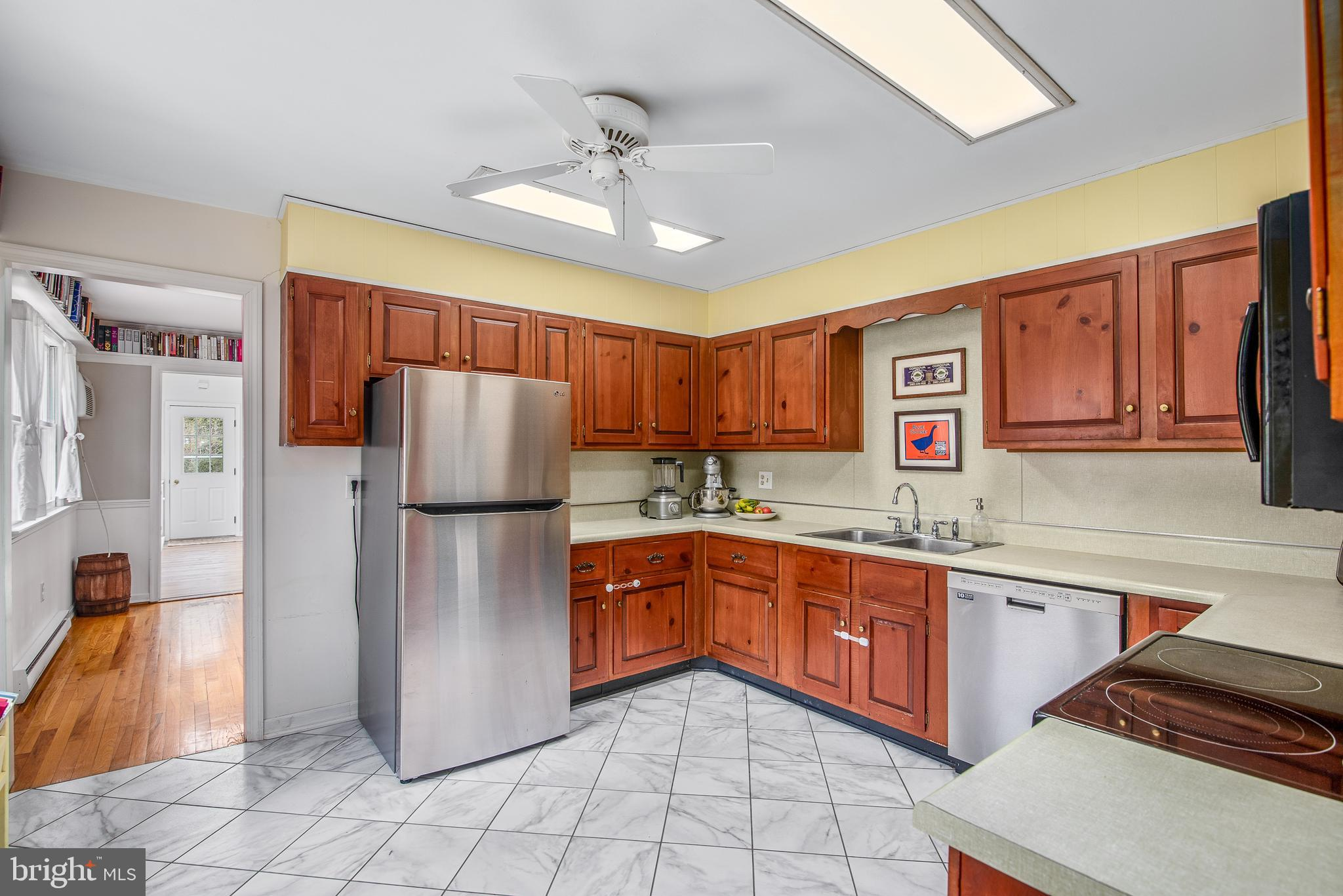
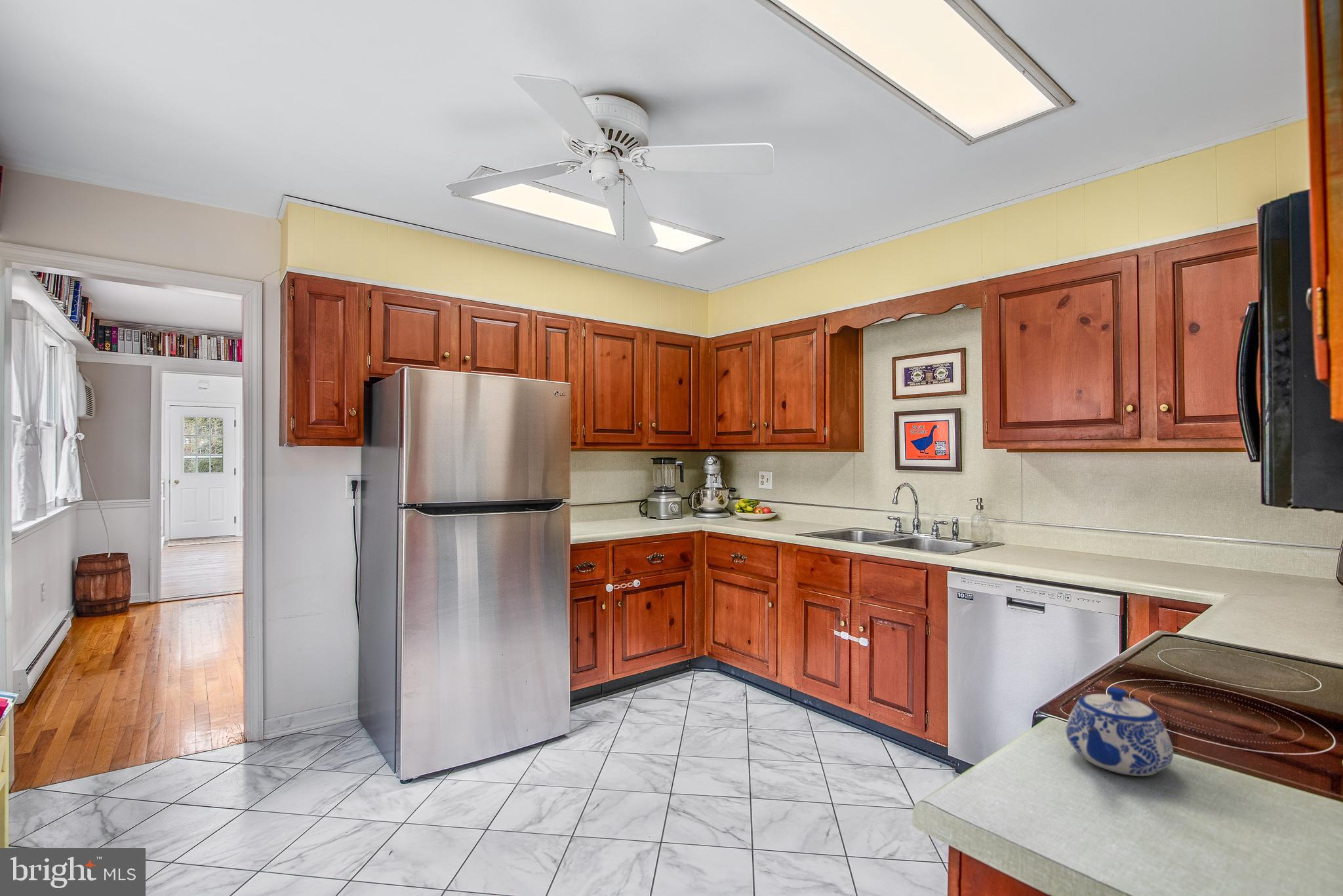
+ teapot [1065,686,1174,777]
